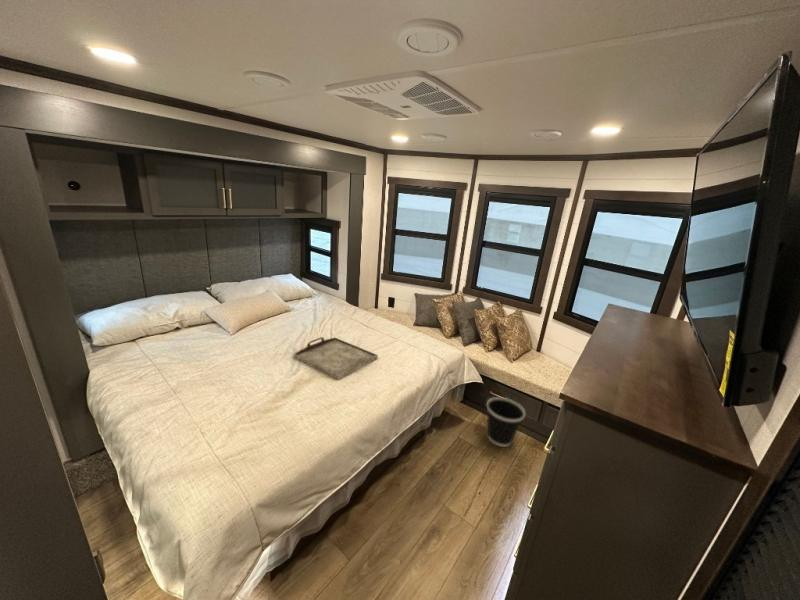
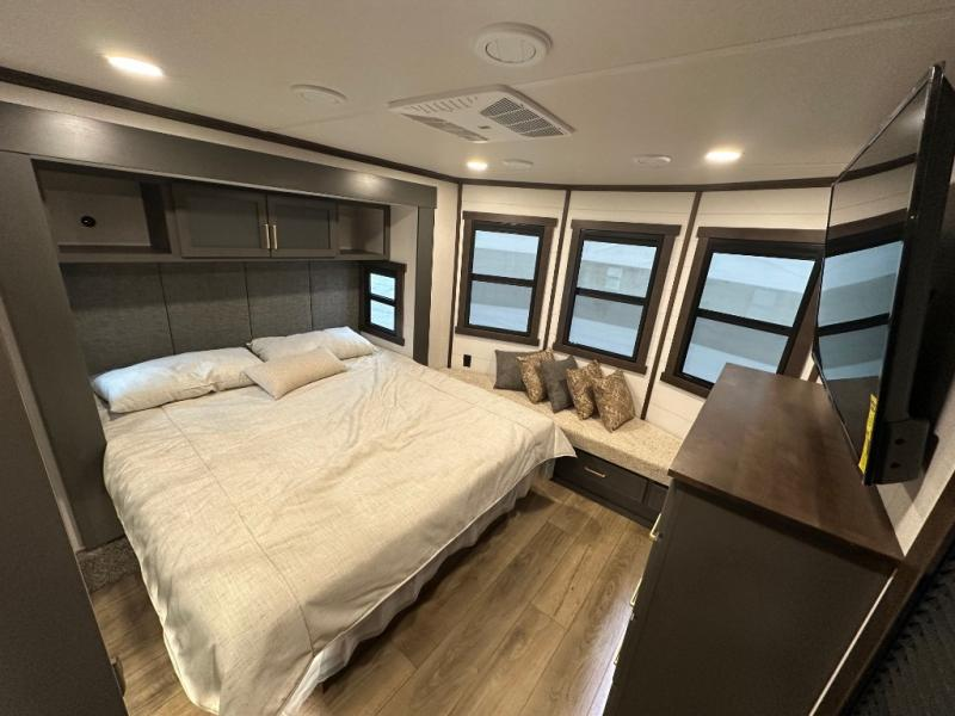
- serving tray [293,336,379,381]
- wastebasket [486,396,526,448]
